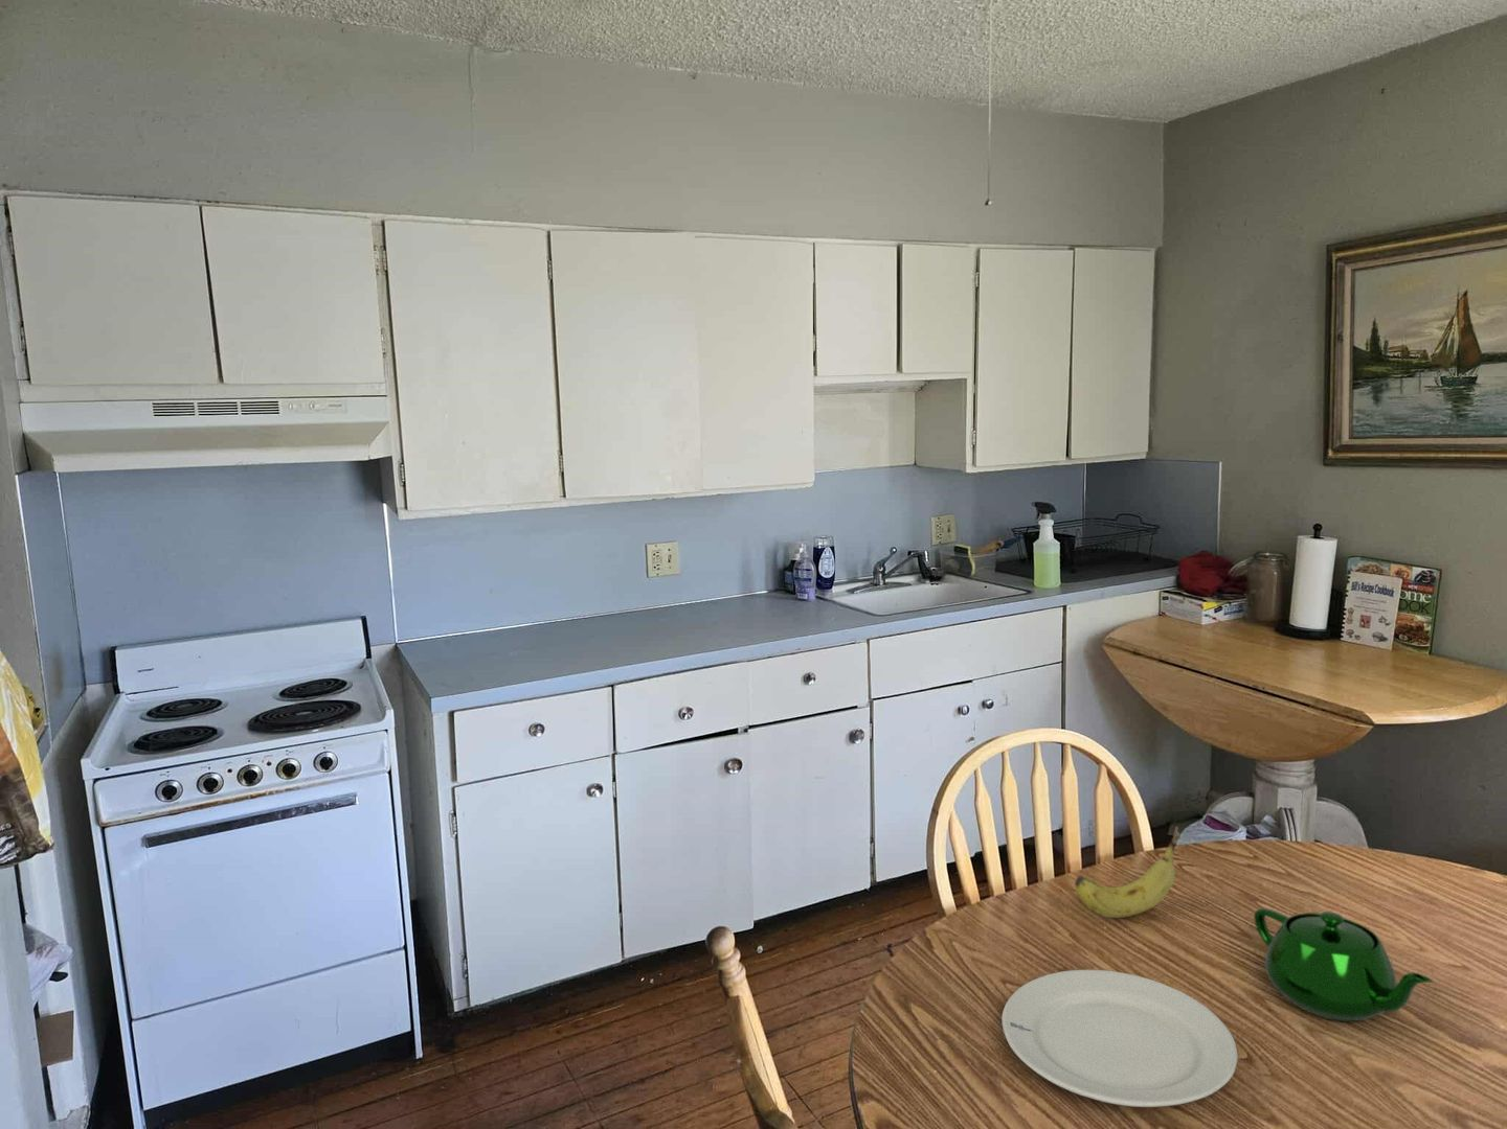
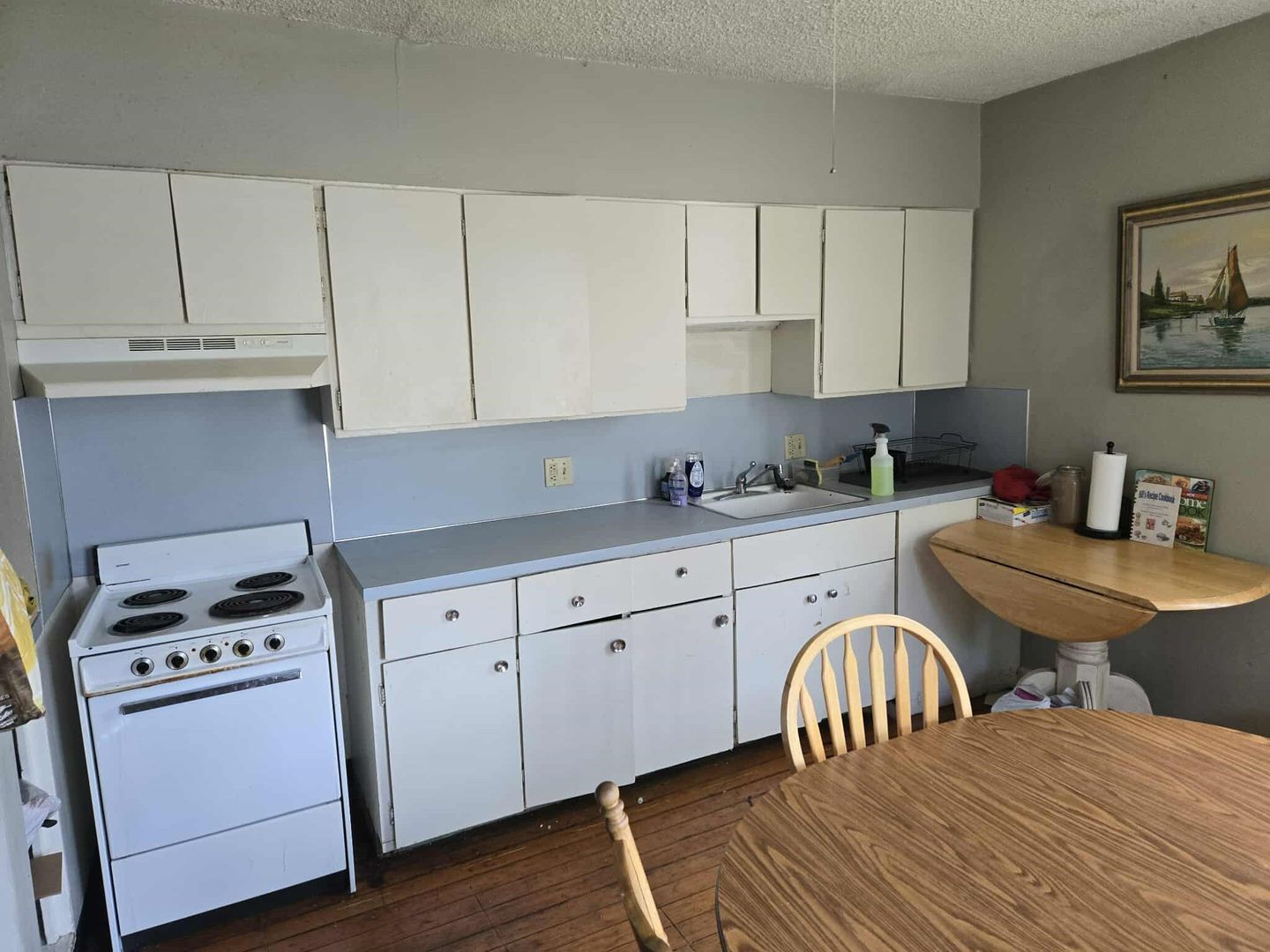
- teapot [1253,907,1433,1022]
- fruit [1074,825,1182,919]
- chinaware [1000,969,1239,1108]
